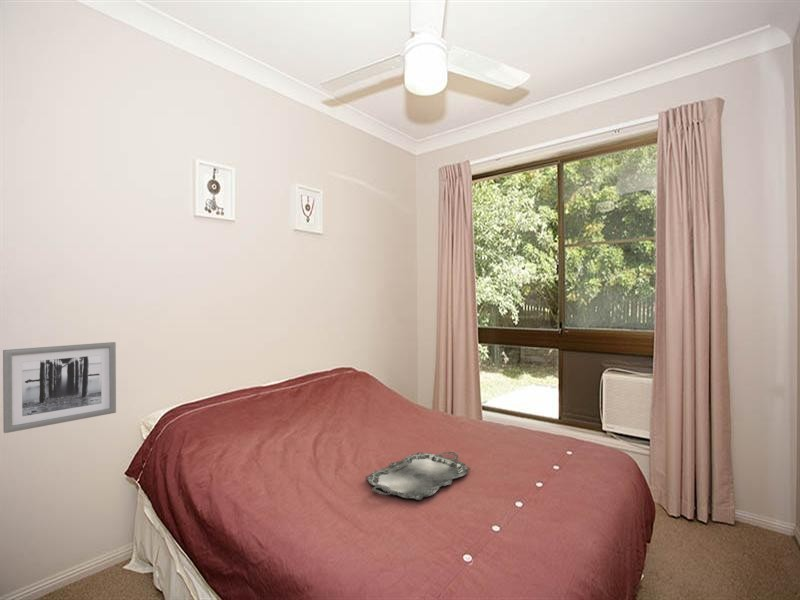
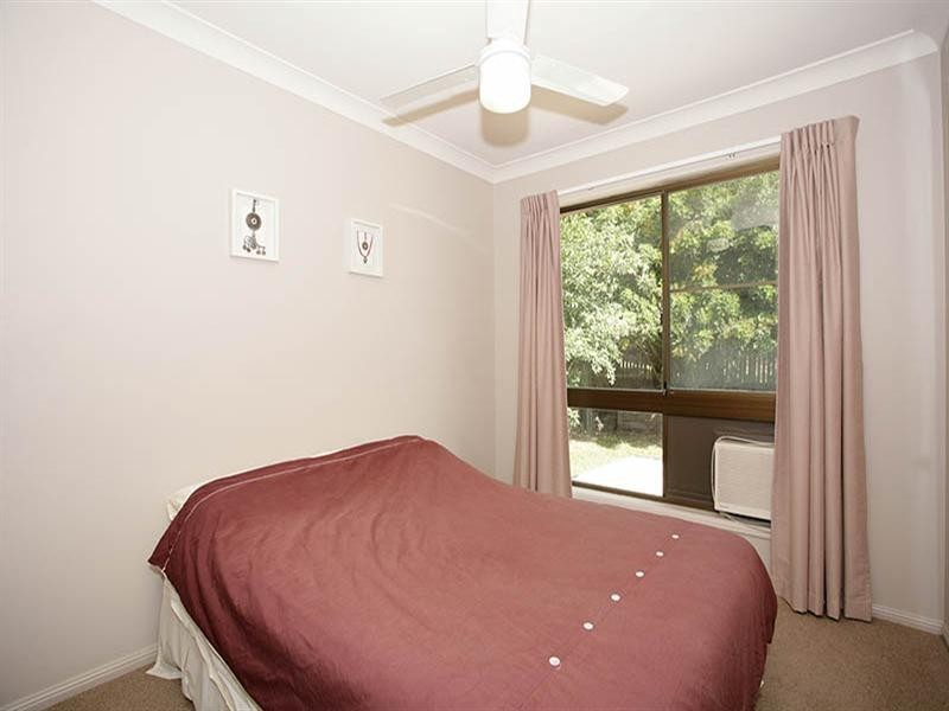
- wall art [2,341,117,434]
- serving tray [364,451,472,501]
